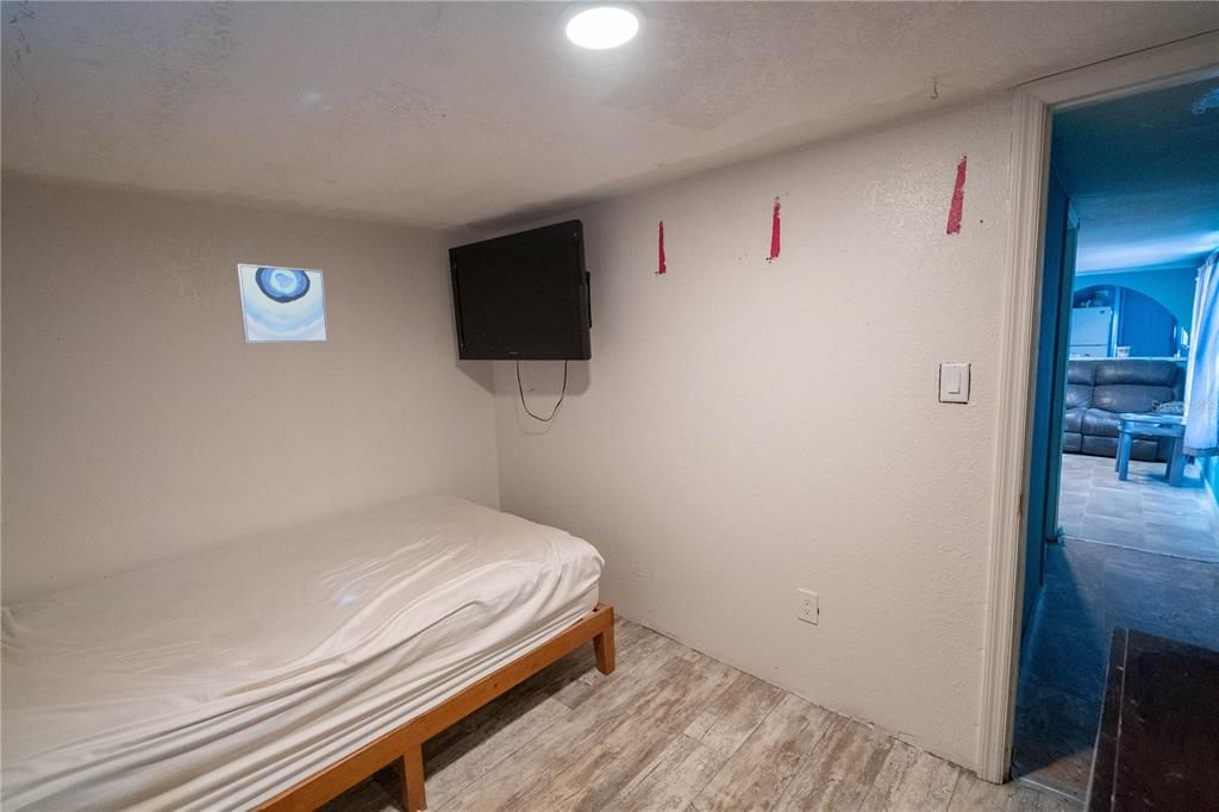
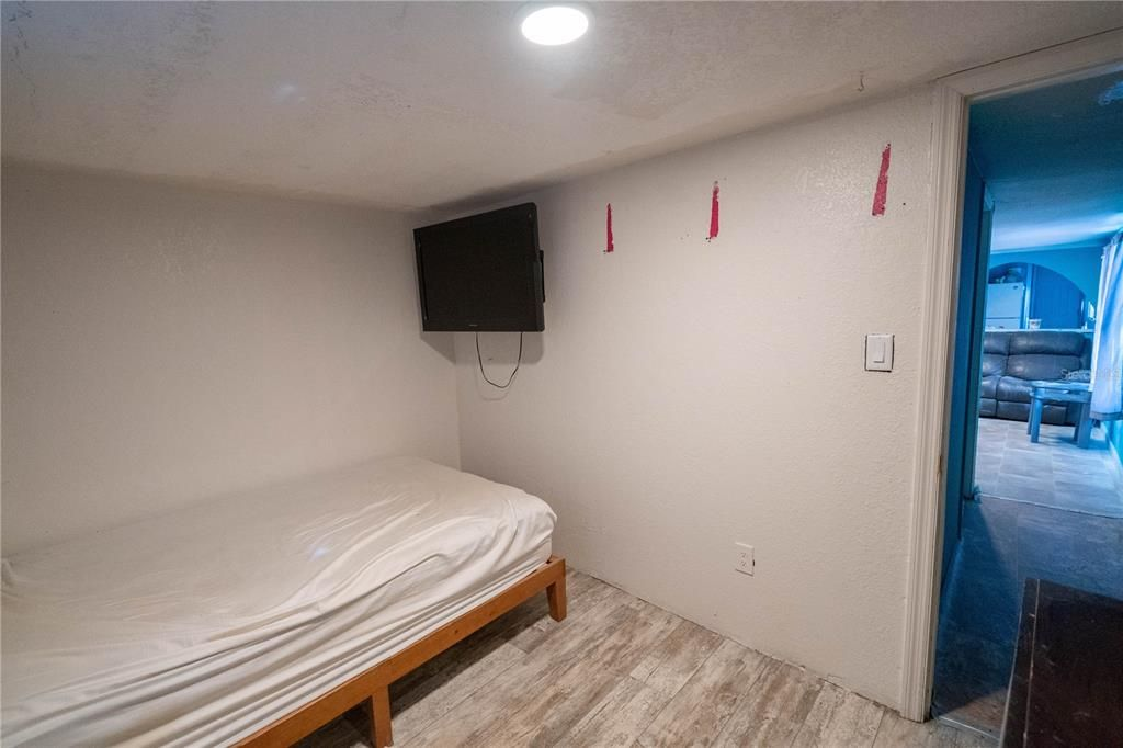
- wall art [236,263,330,345]
